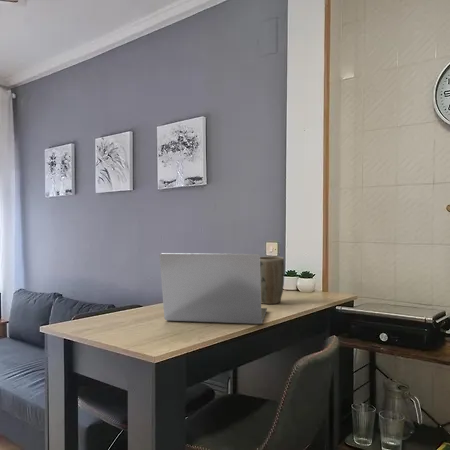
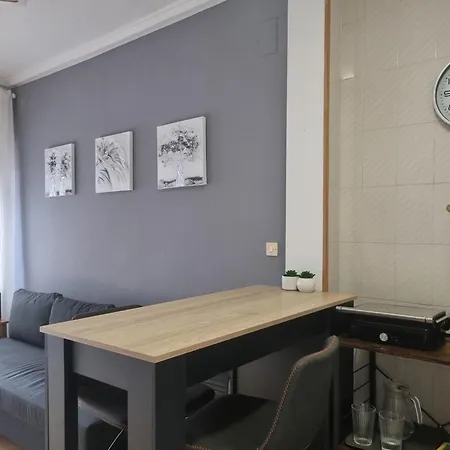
- plant pot [260,255,285,305]
- laptop [158,252,268,325]
